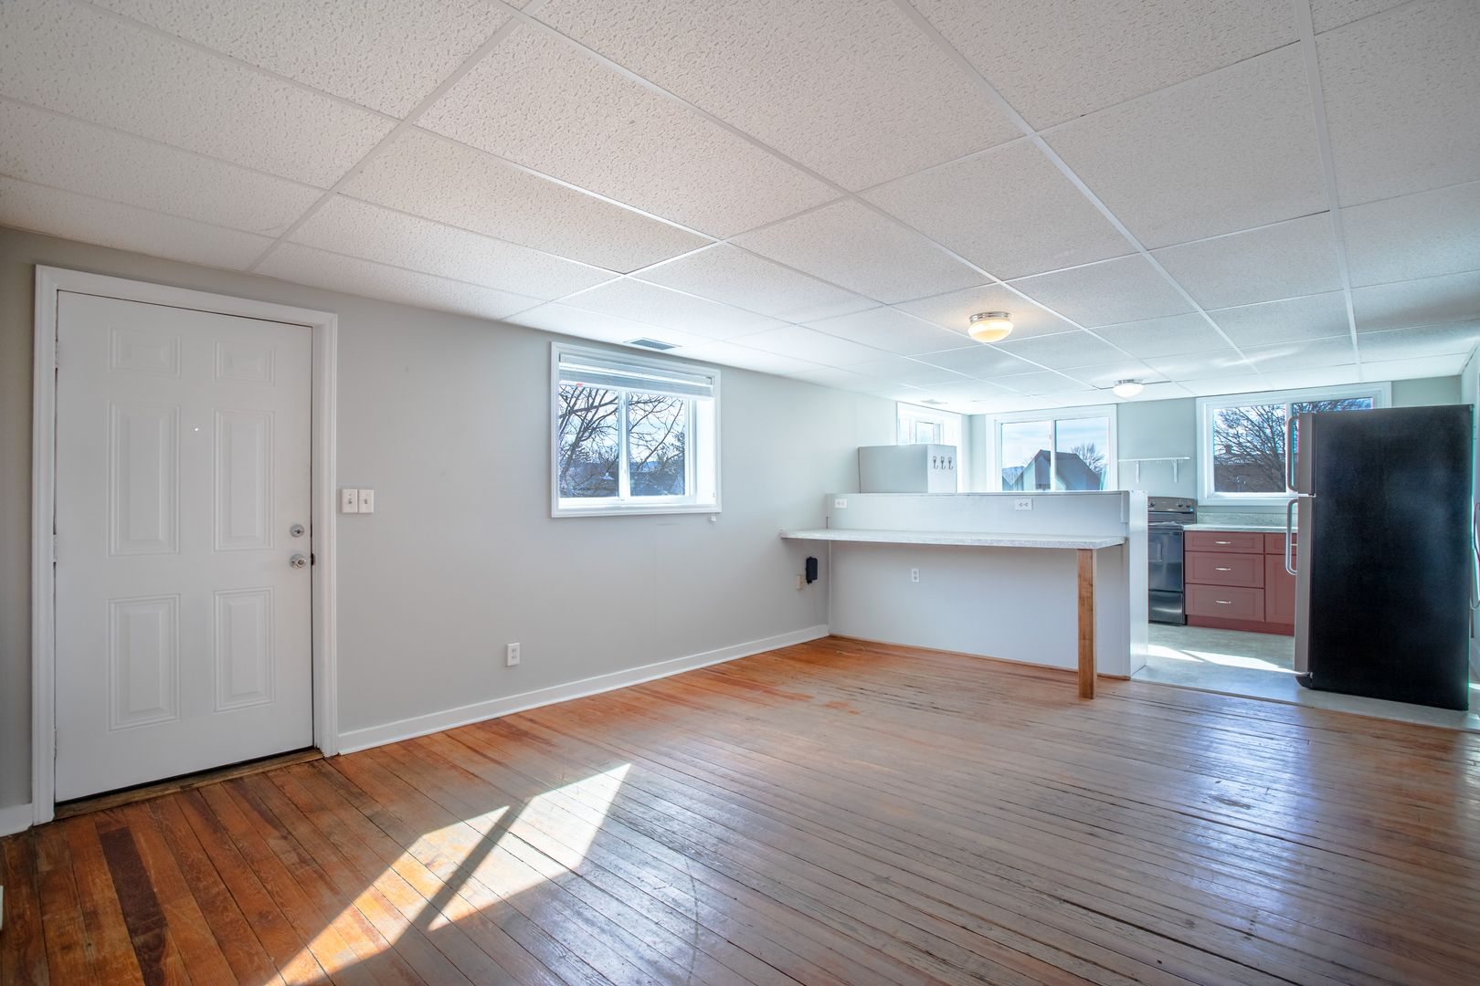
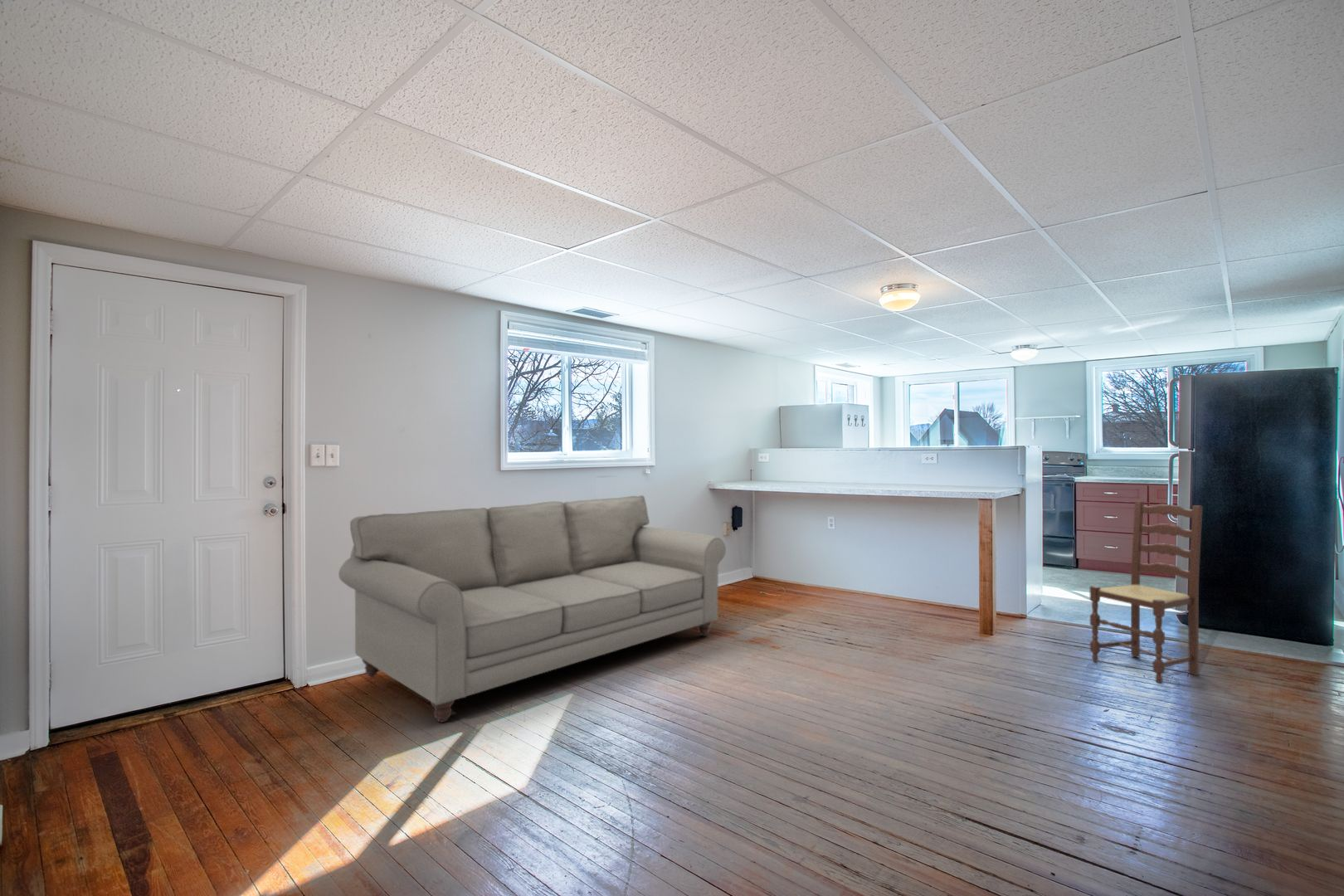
+ dining chair [1089,500,1203,684]
+ sofa [338,494,727,723]
